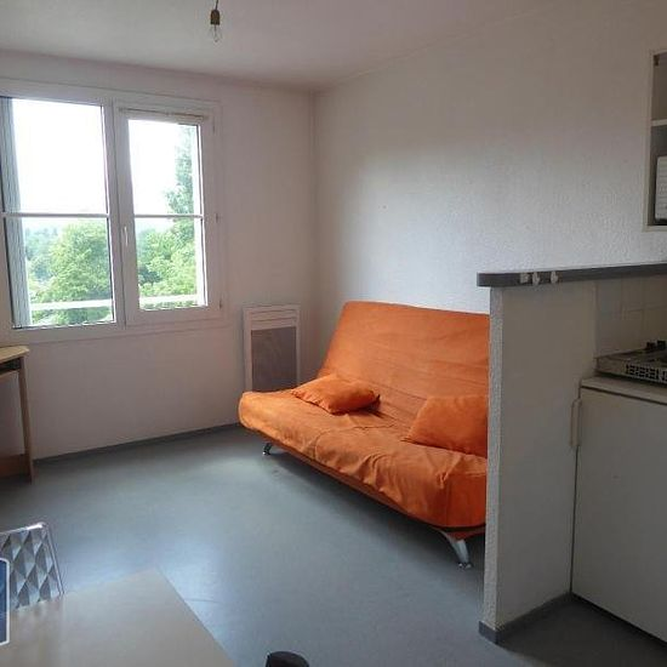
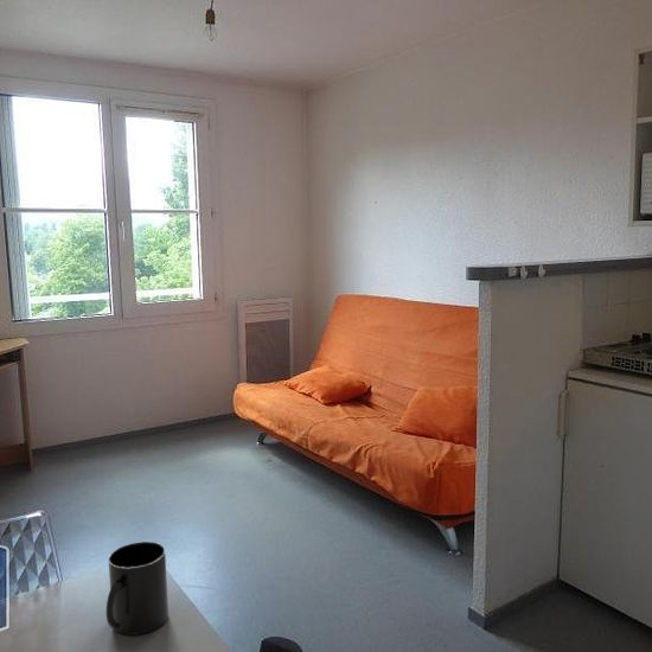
+ mug [106,541,170,637]
